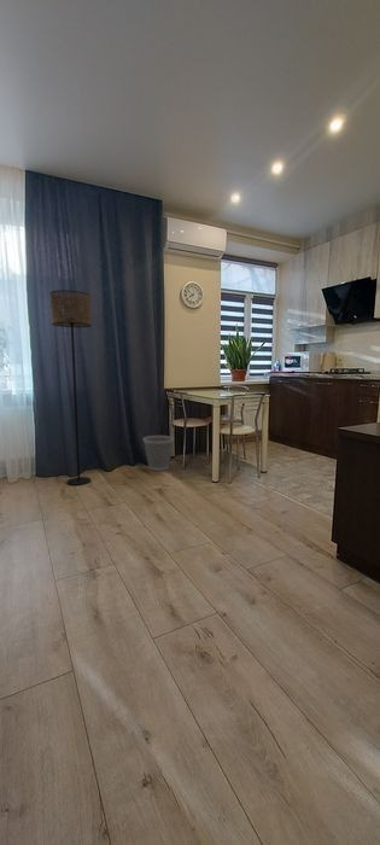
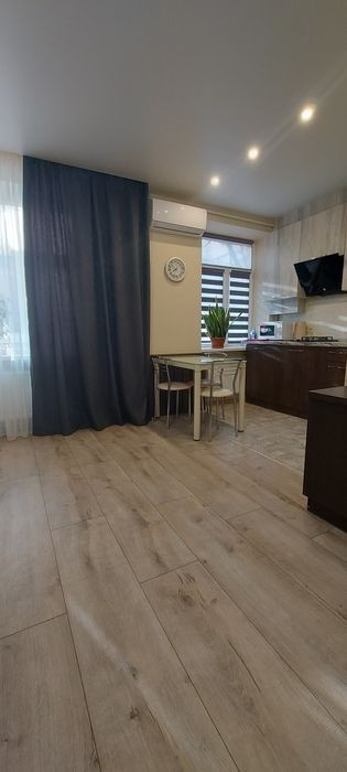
- wastebasket [142,435,175,472]
- floor lamp [49,290,93,486]
